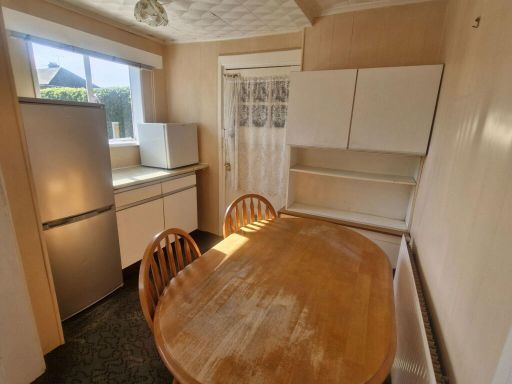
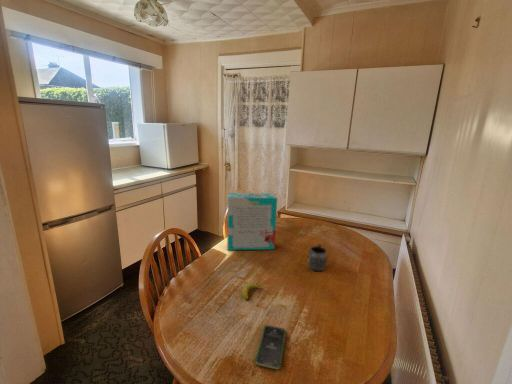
+ banana [241,282,264,301]
+ cereal box [226,192,278,251]
+ mug [306,243,328,273]
+ smartphone [254,324,287,371]
